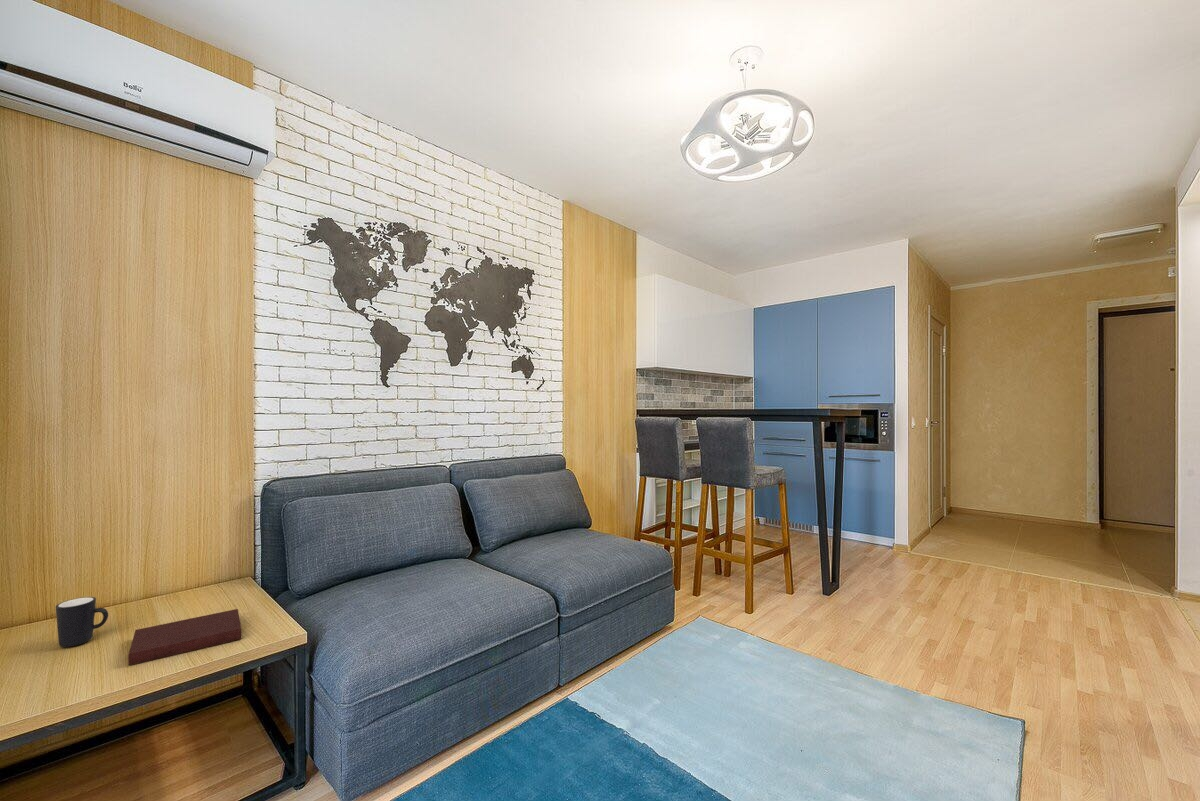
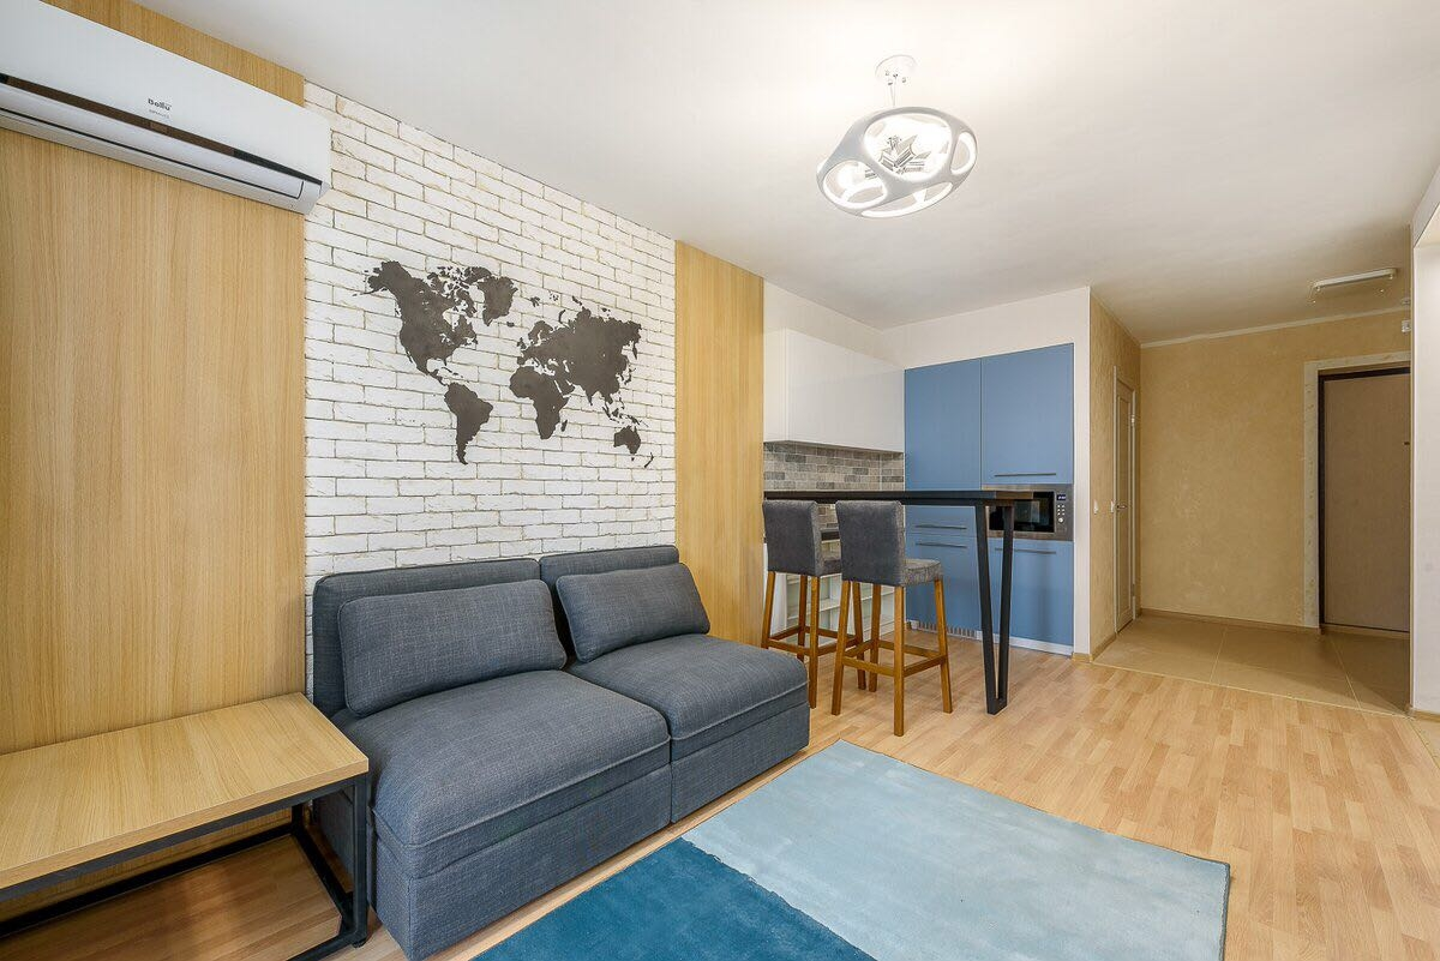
- mug [55,596,109,648]
- notebook [127,608,242,666]
